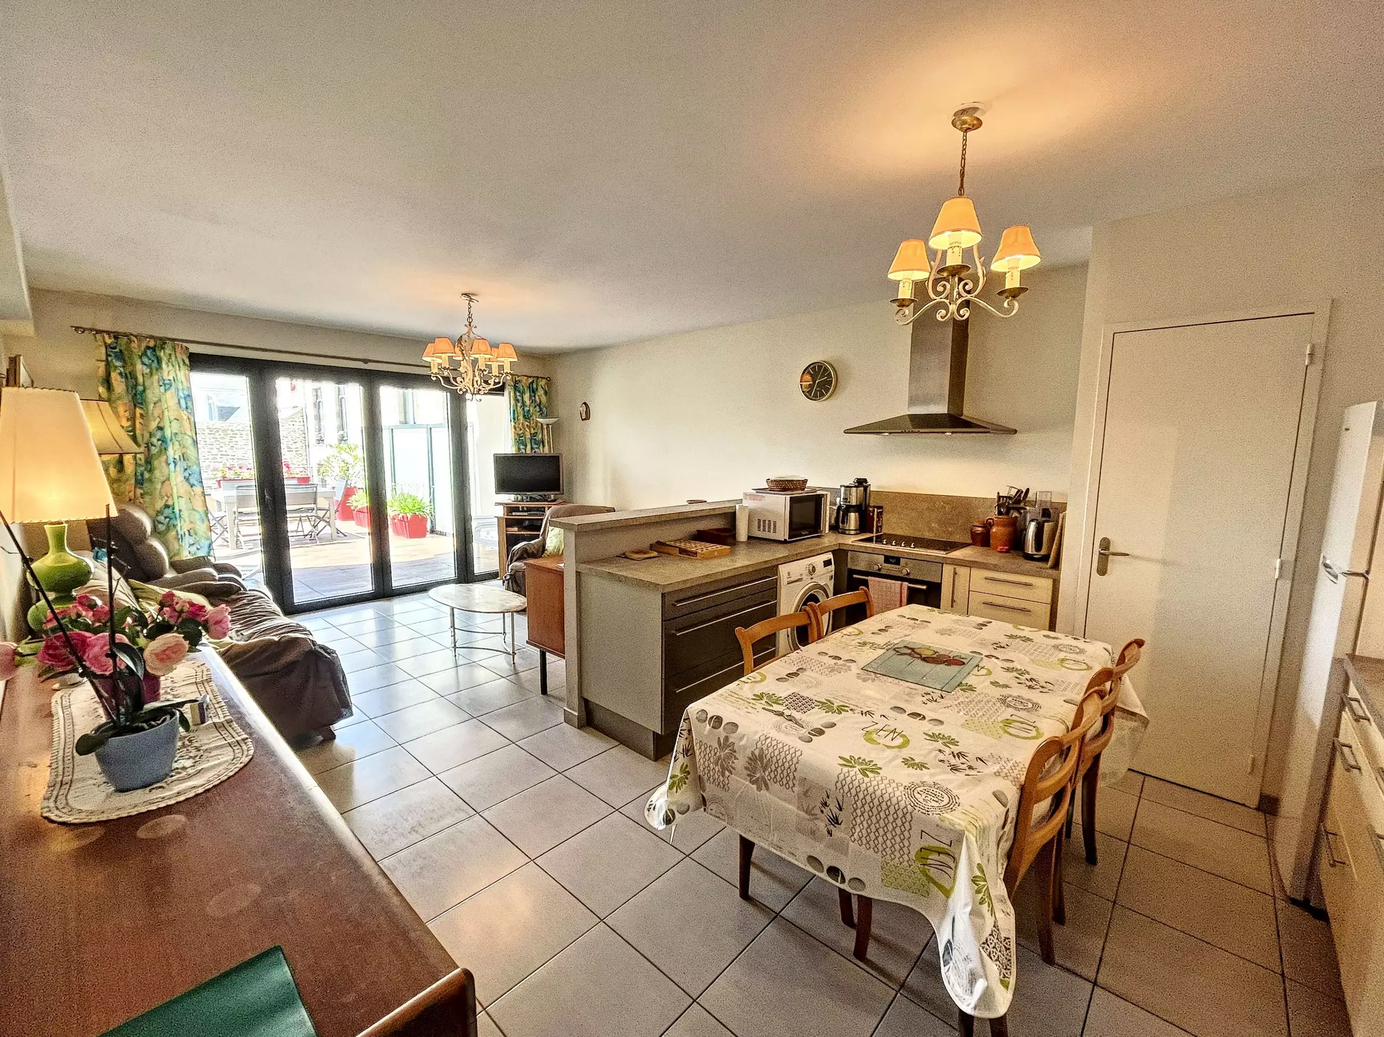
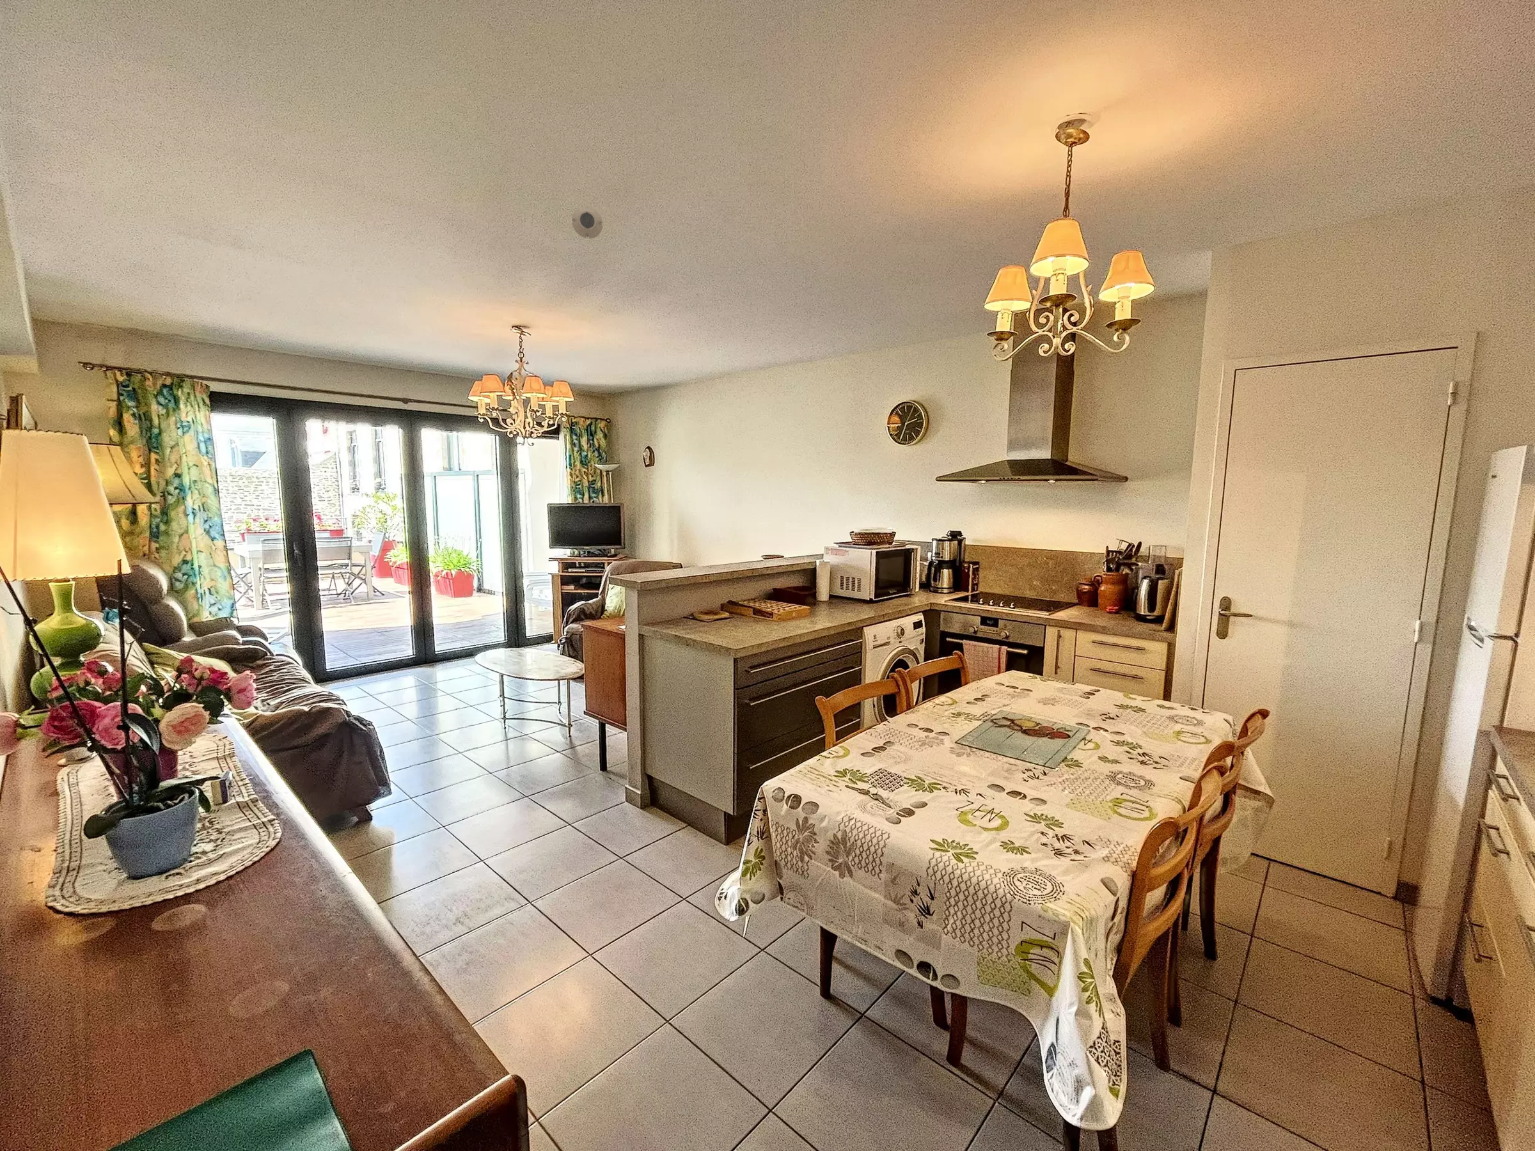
+ smoke detector [572,206,603,239]
